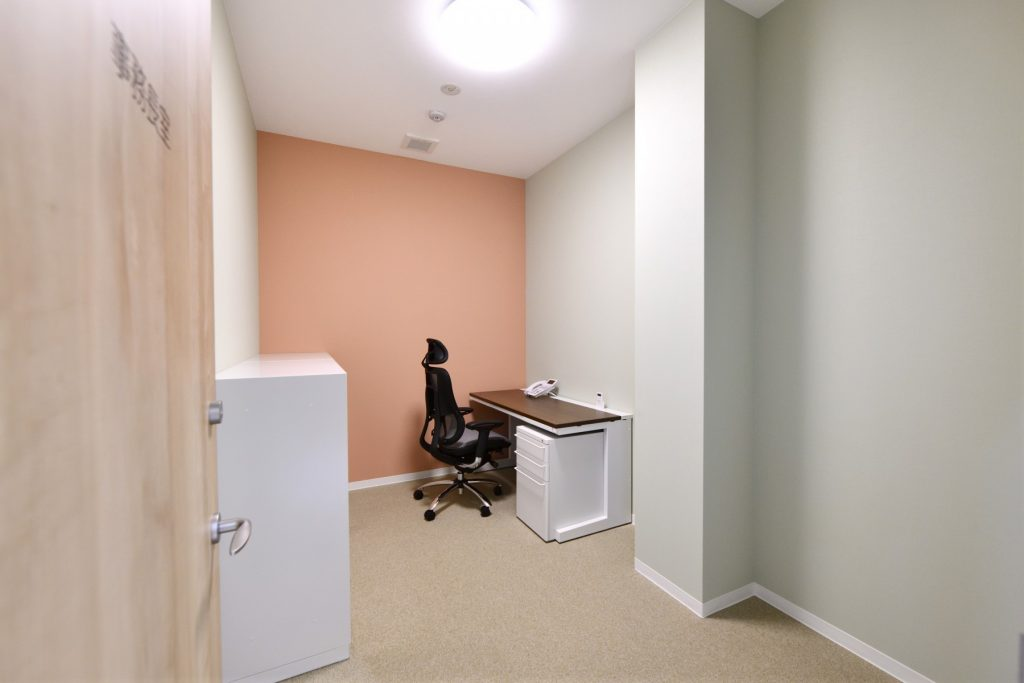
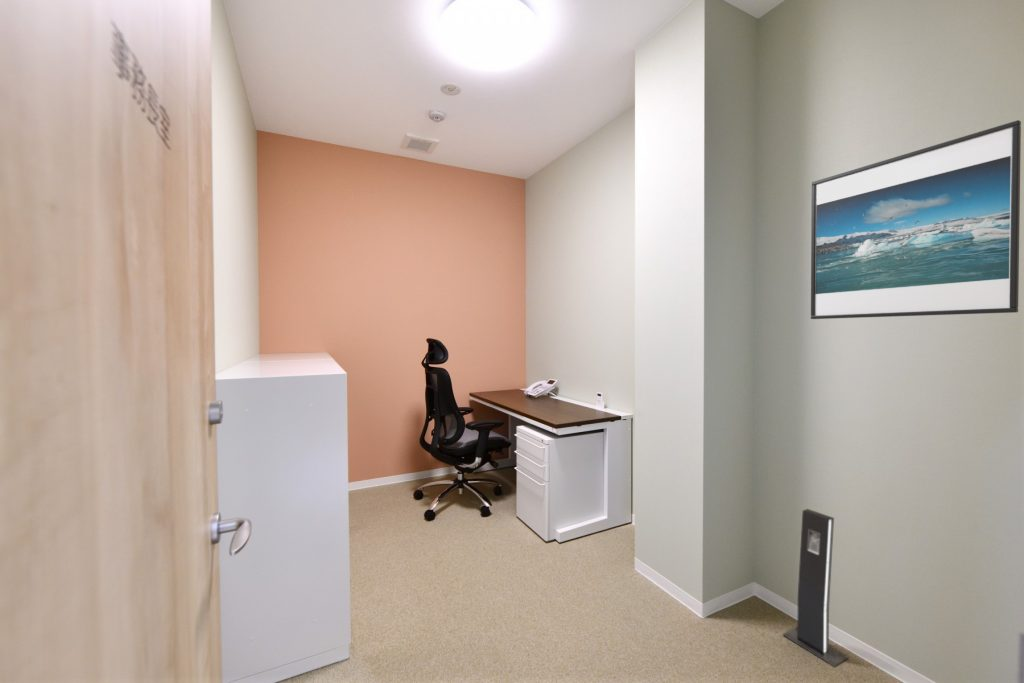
+ speaker [782,508,849,668]
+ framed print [810,119,1022,320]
